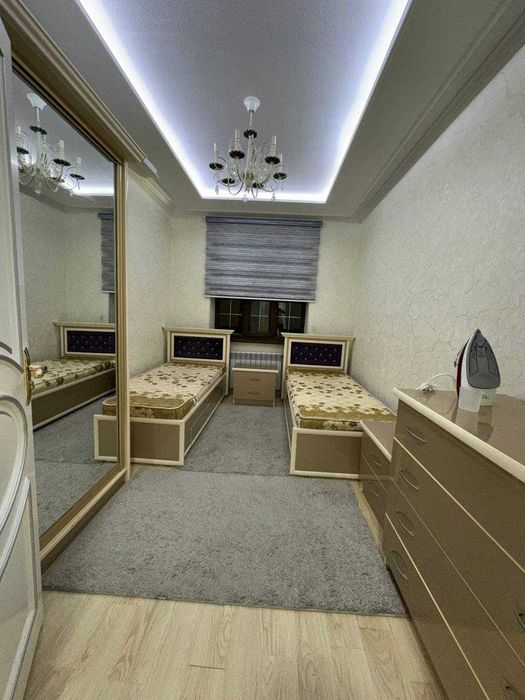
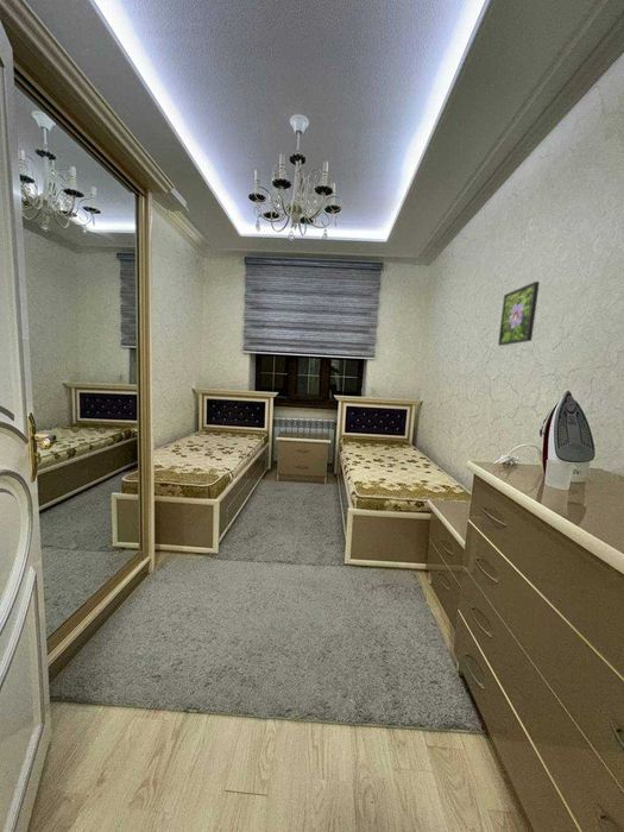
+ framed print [497,281,541,347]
